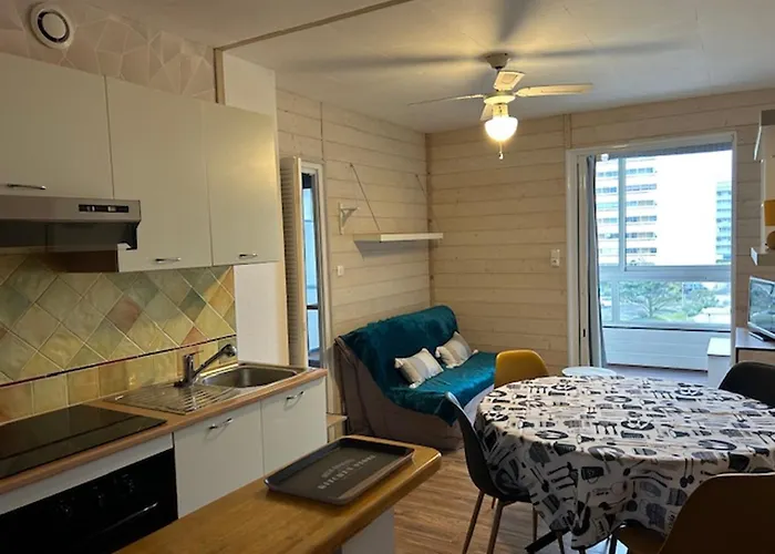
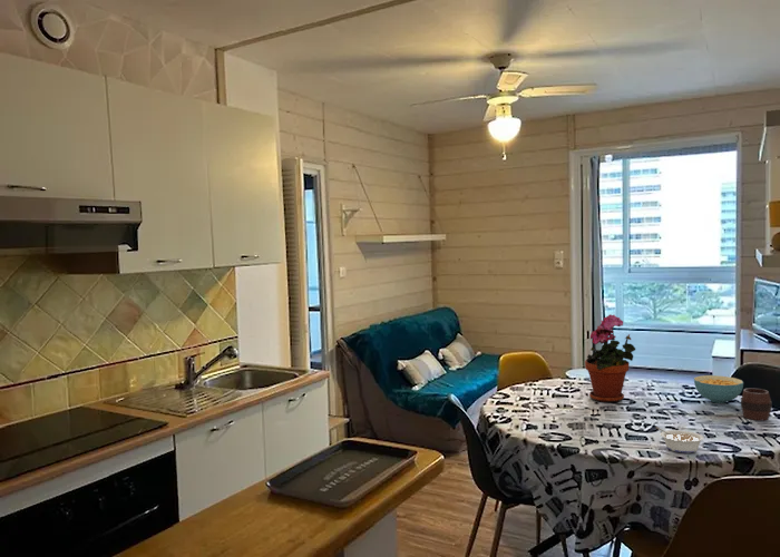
+ legume [655,426,705,455]
+ potted plant [584,313,636,403]
+ cereal bowl [693,374,744,404]
+ cup [740,388,772,421]
